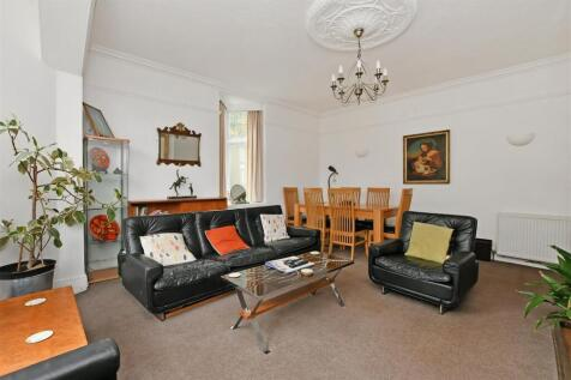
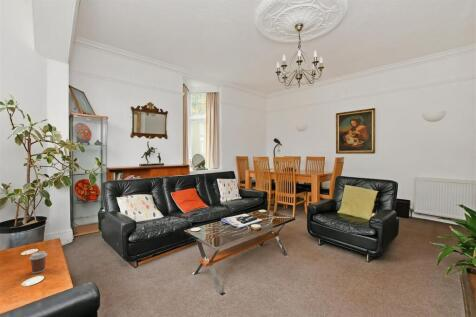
+ coffee cup [28,250,48,274]
